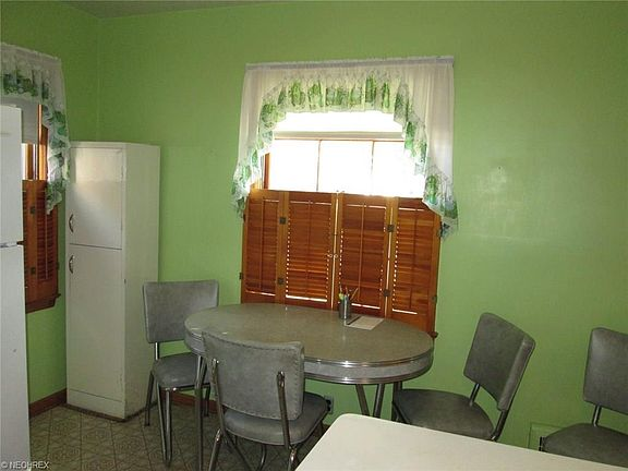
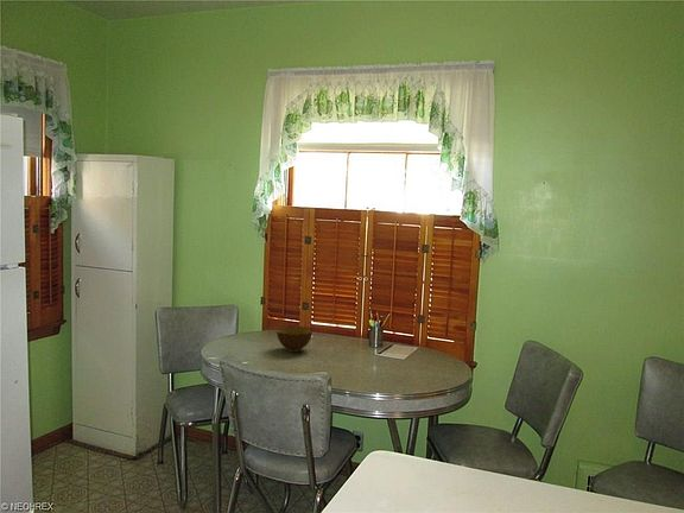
+ bowl [276,325,314,353]
